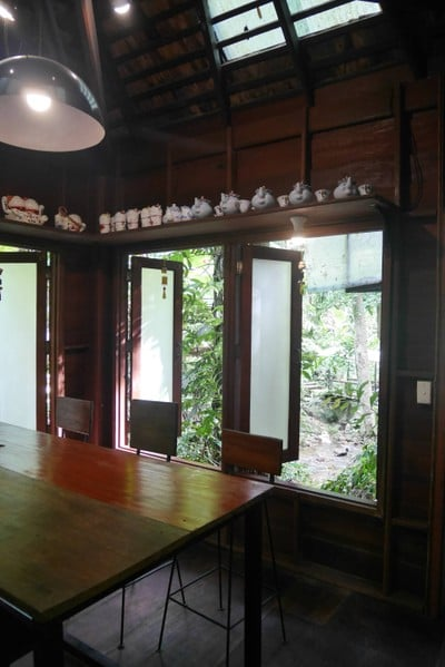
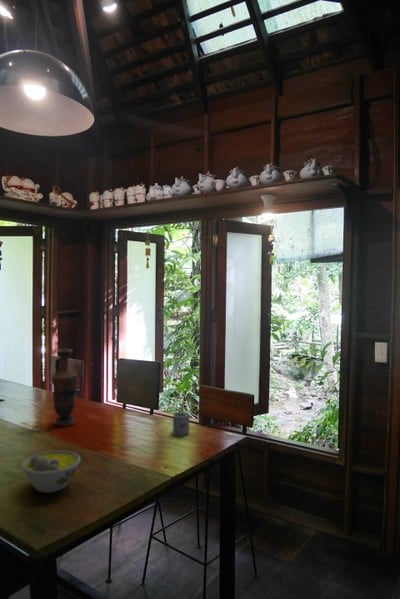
+ cup [172,411,191,437]
+ vase [51,348,79,427]
+ bowl [20,449,82,494]
